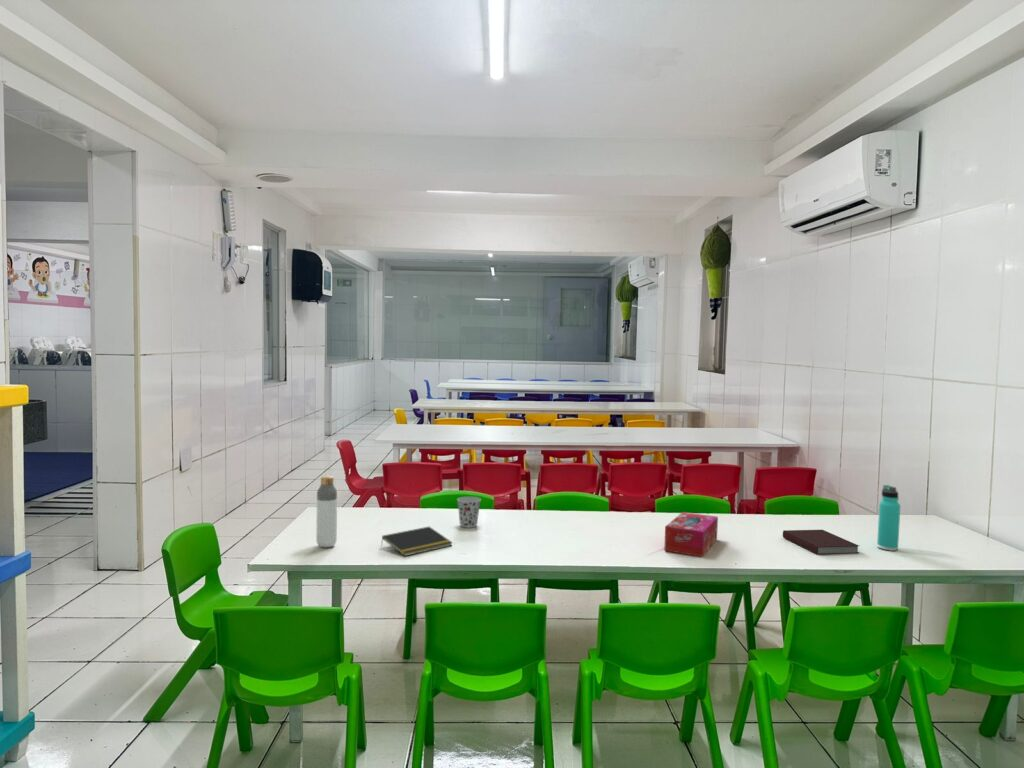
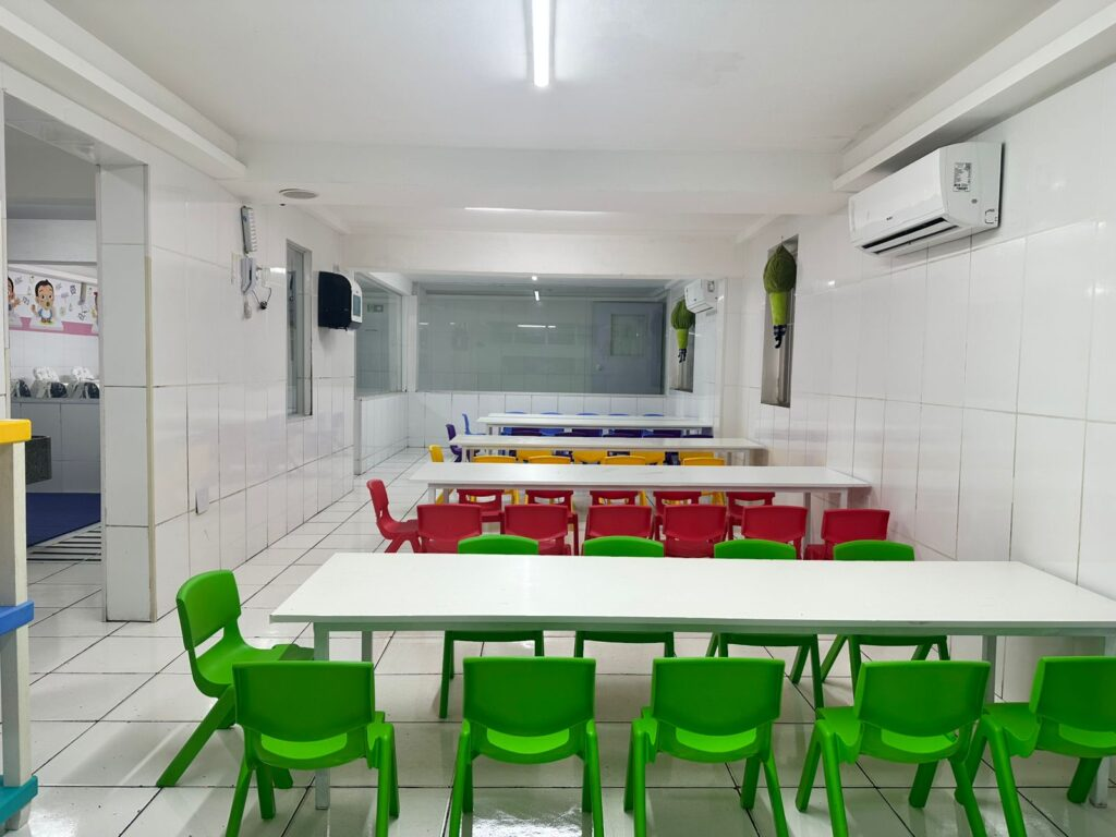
- notebook [782,529,860,555]
- thermos bottle [876,484,901,552]
- cup [456,496,482,529]
- bottle [315,475,338,548]
- notepad [380,526,454,557]
- tissue box [663,511,719,558]
